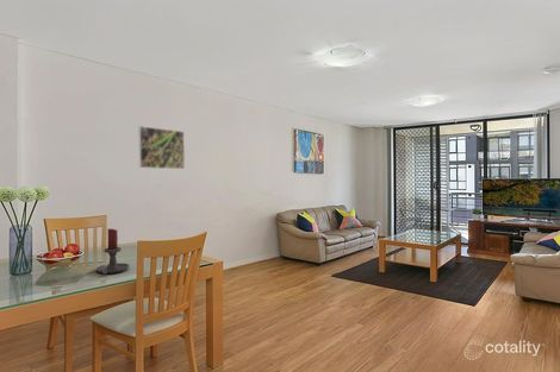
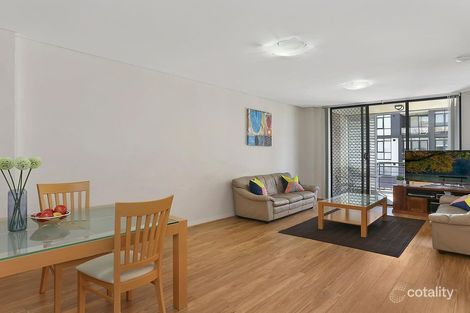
- candle holder [95,228,131,275]
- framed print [137,125,186,170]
